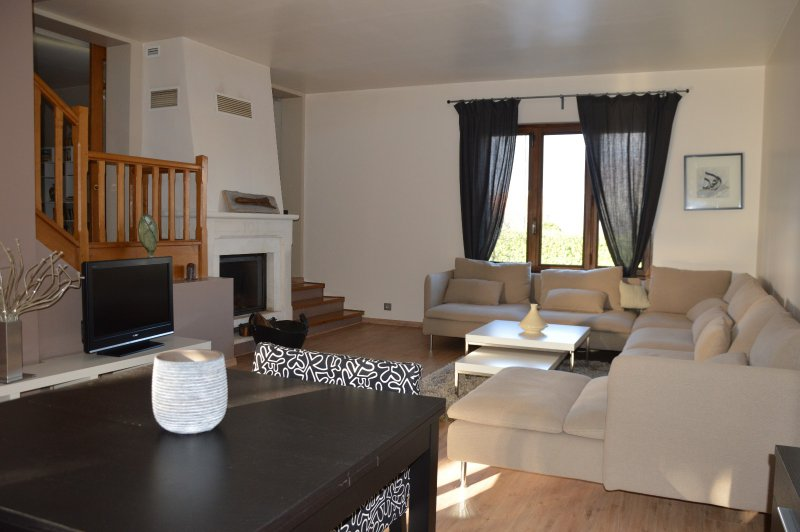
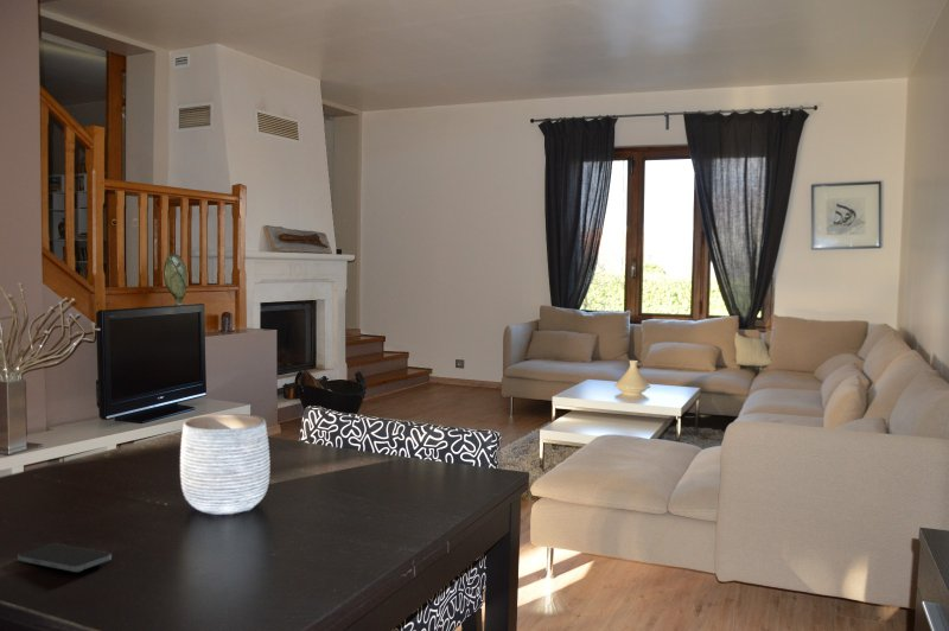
+ smartphone [17,543,113,573]
